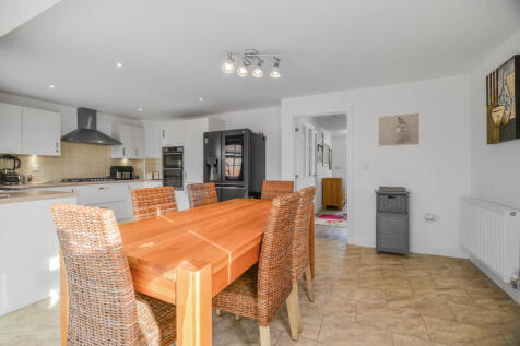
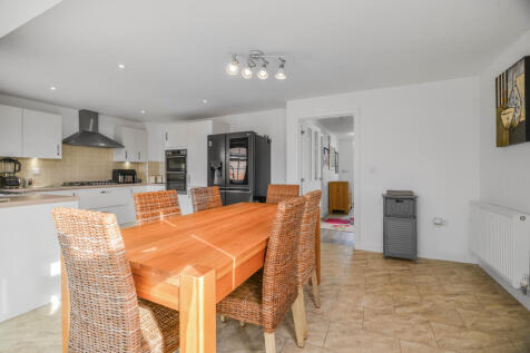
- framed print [377,111,422,147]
